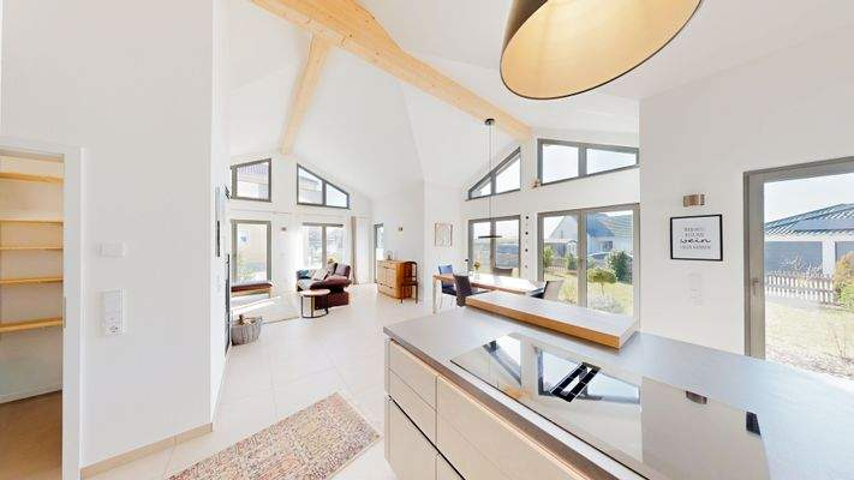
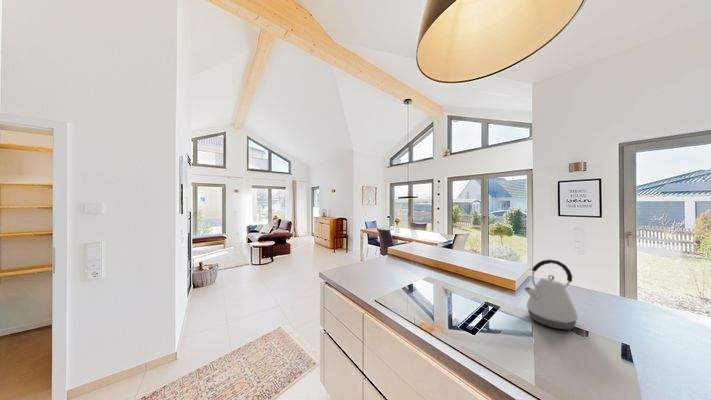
+ kettle [523,258,579,330]
